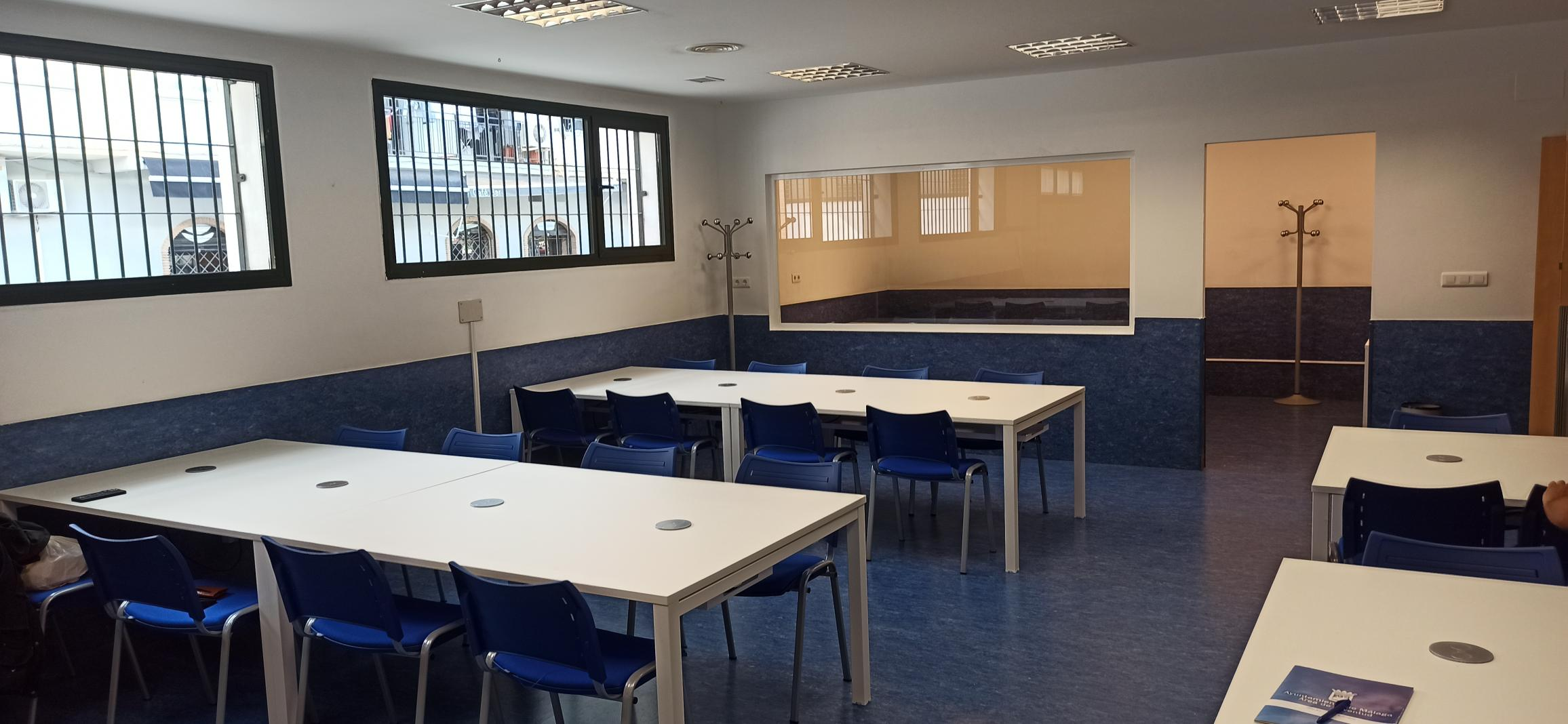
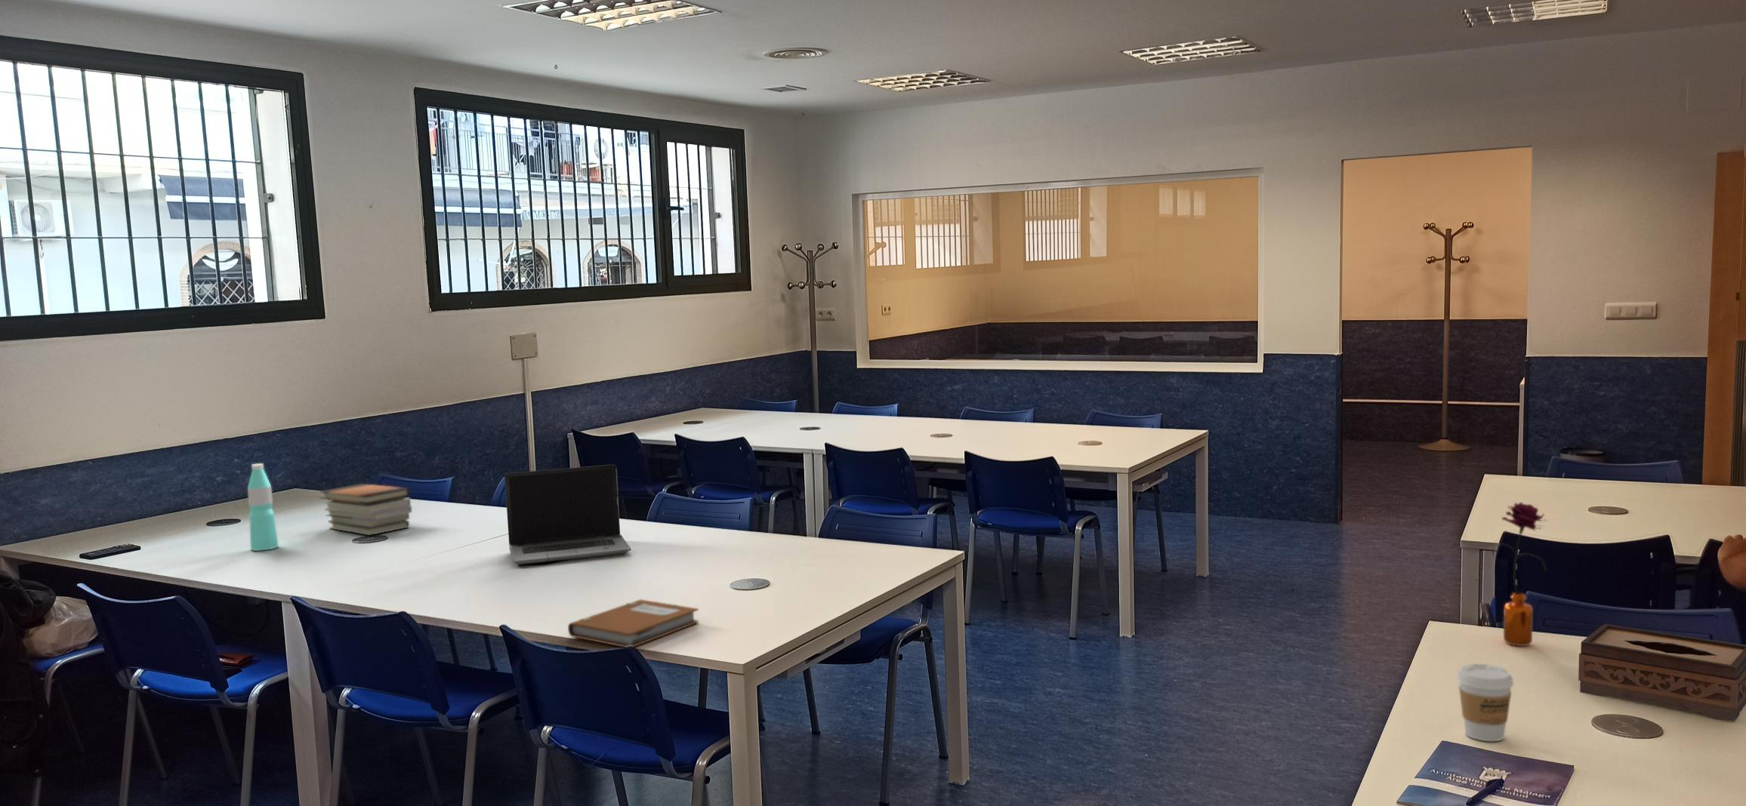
+ tissue box [1578,623,1746,723]
+ coffee cup [1456,664,1514,741]
+ notebook [567,599,699,648]
+ water bottle [247,463,279,552]
+ laptop computer [503,464,632,566]
+ flower [1491,502,1548,647]
+ book stack [318,483,413,535]
